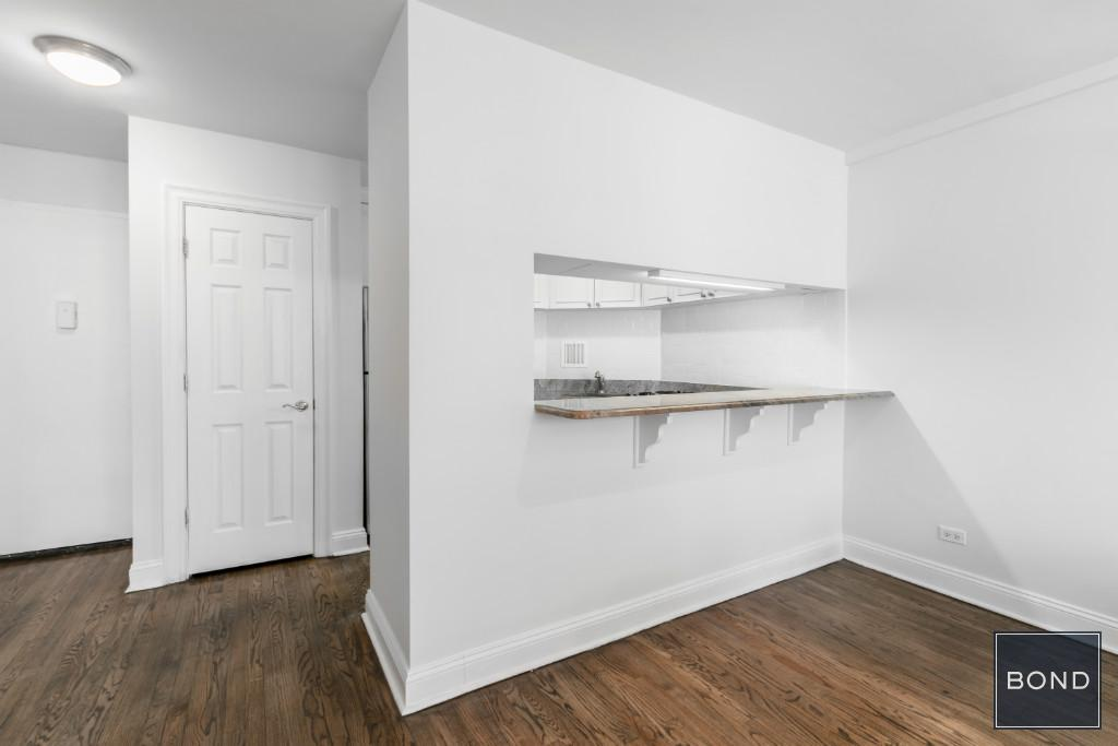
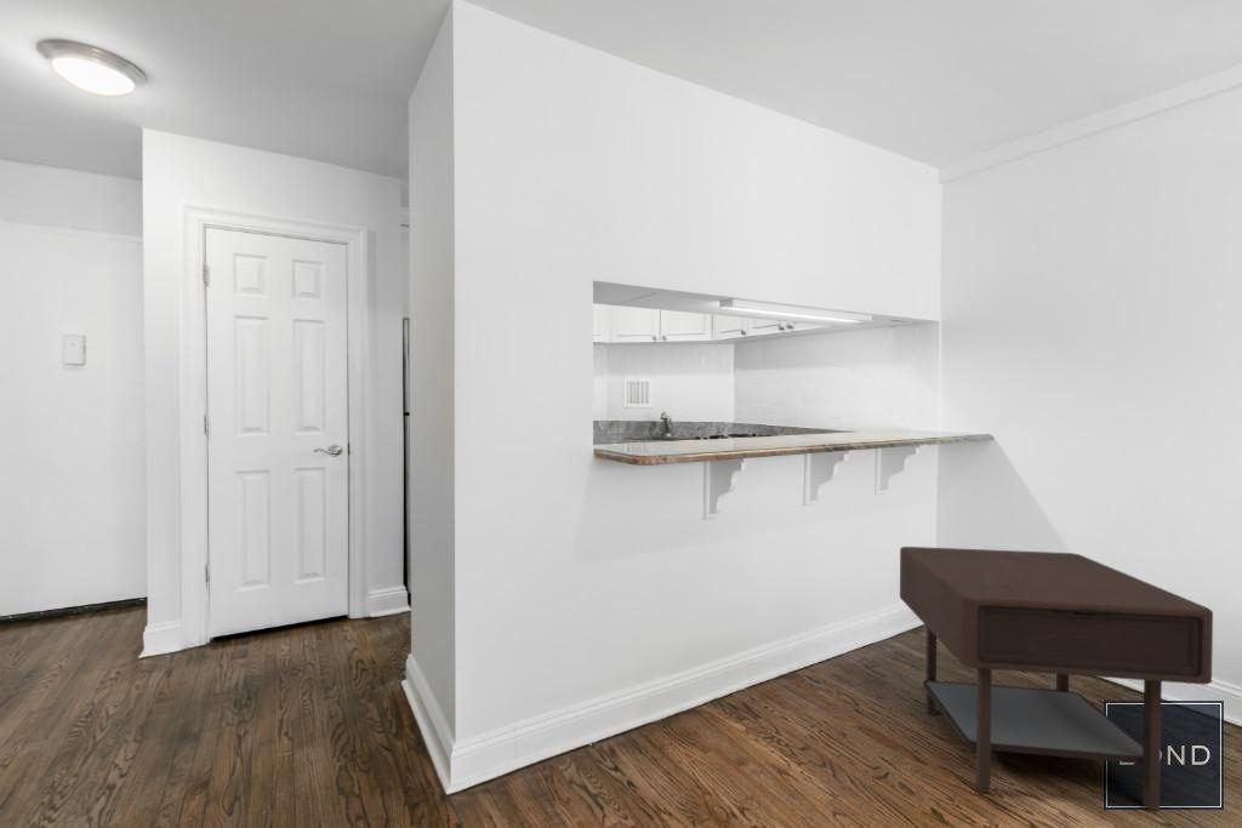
+ side table [899,546,1214,812]
